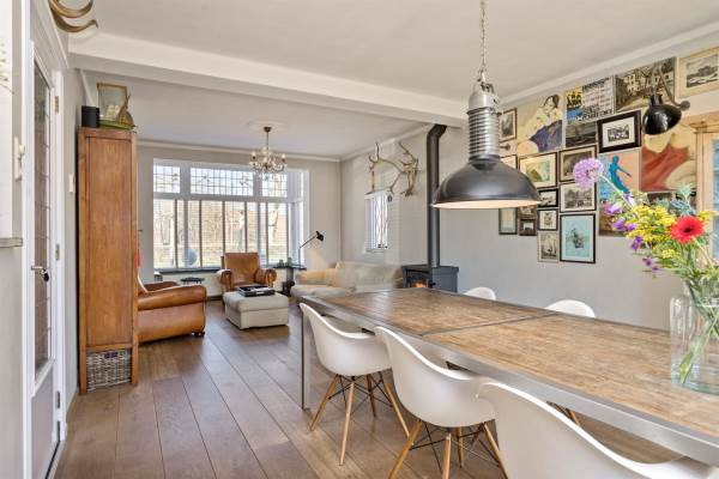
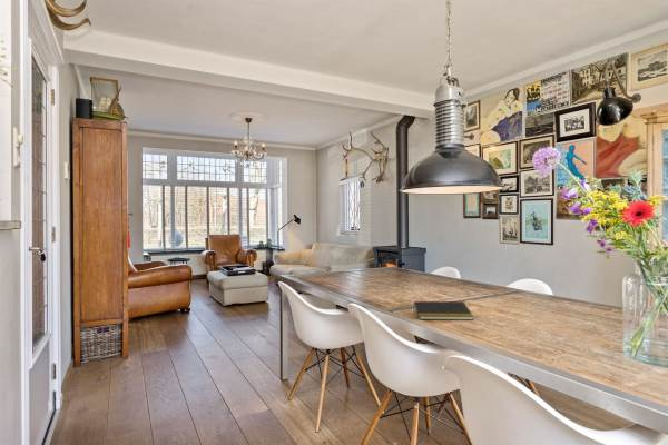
+ notepad [412,300,475,320]
